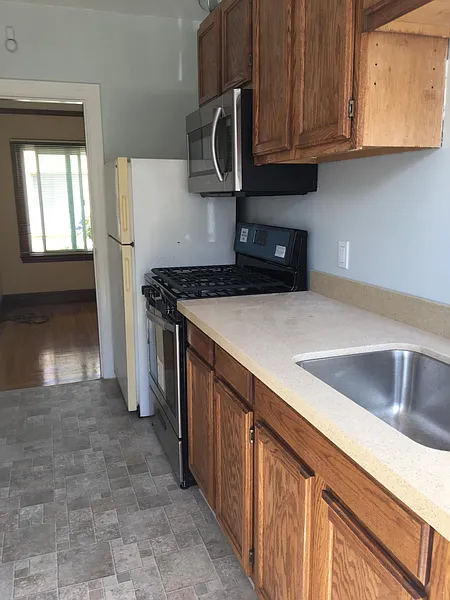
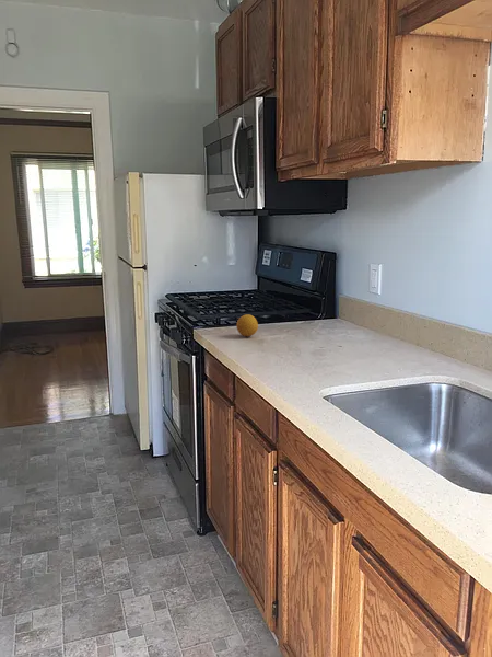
+ fruit [235,313,259,337]
